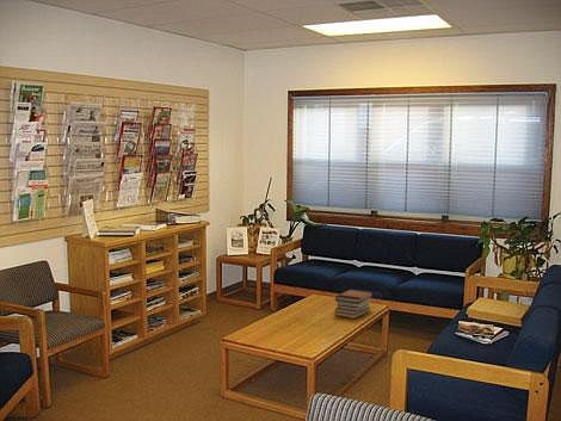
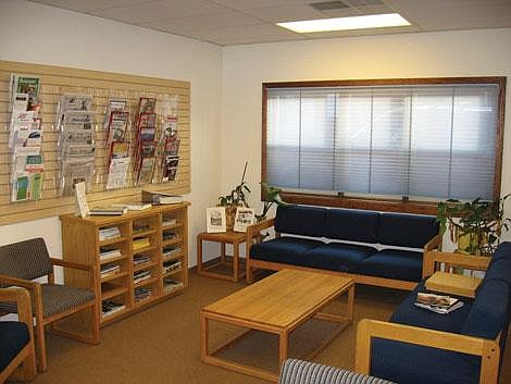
- book stack [334,289,374,320]
